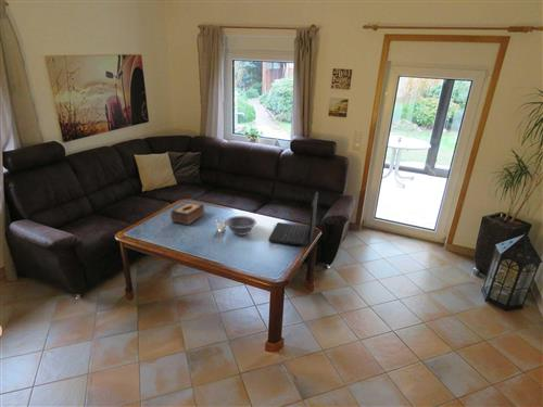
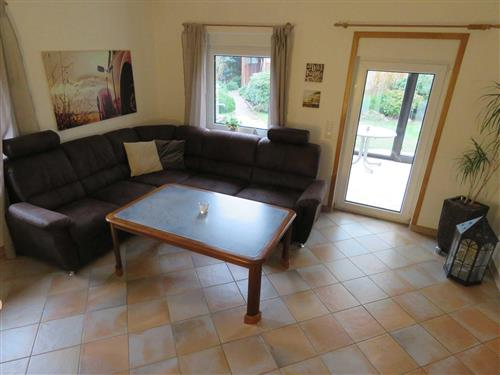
- decorative bowl [224,215,257,237]
- tissue box [169,201,205,226]
- laptop [267,191,319,247]
